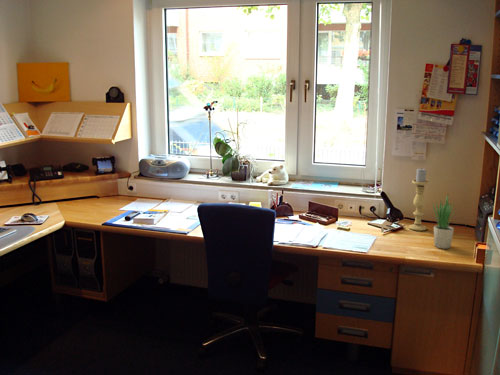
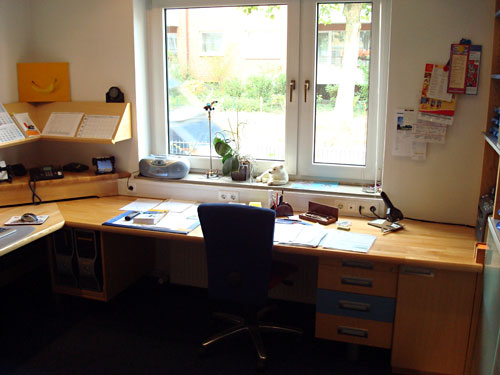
- candle holder [408,167,430,232]
- potted plant [432,193,457,250]
